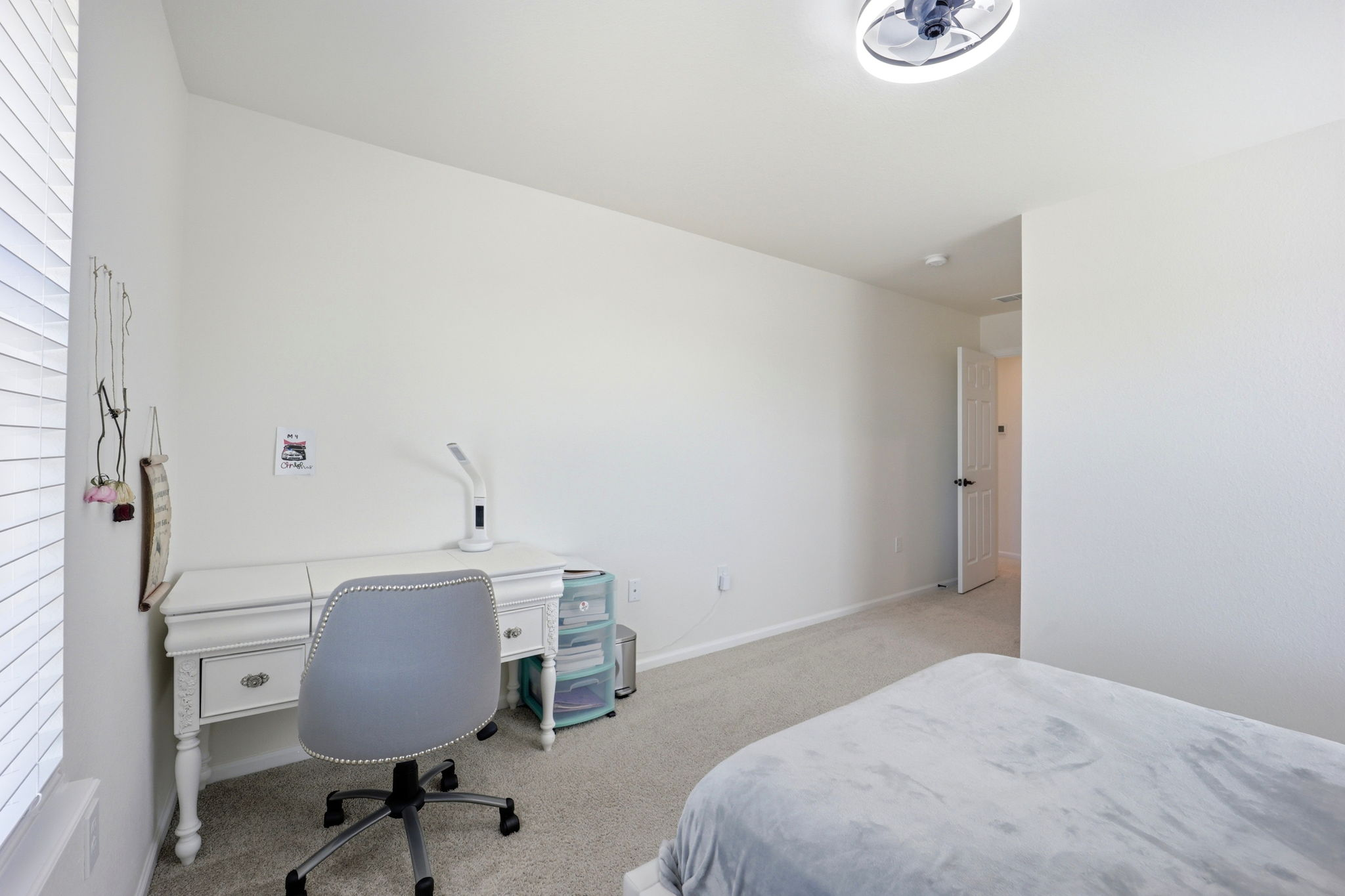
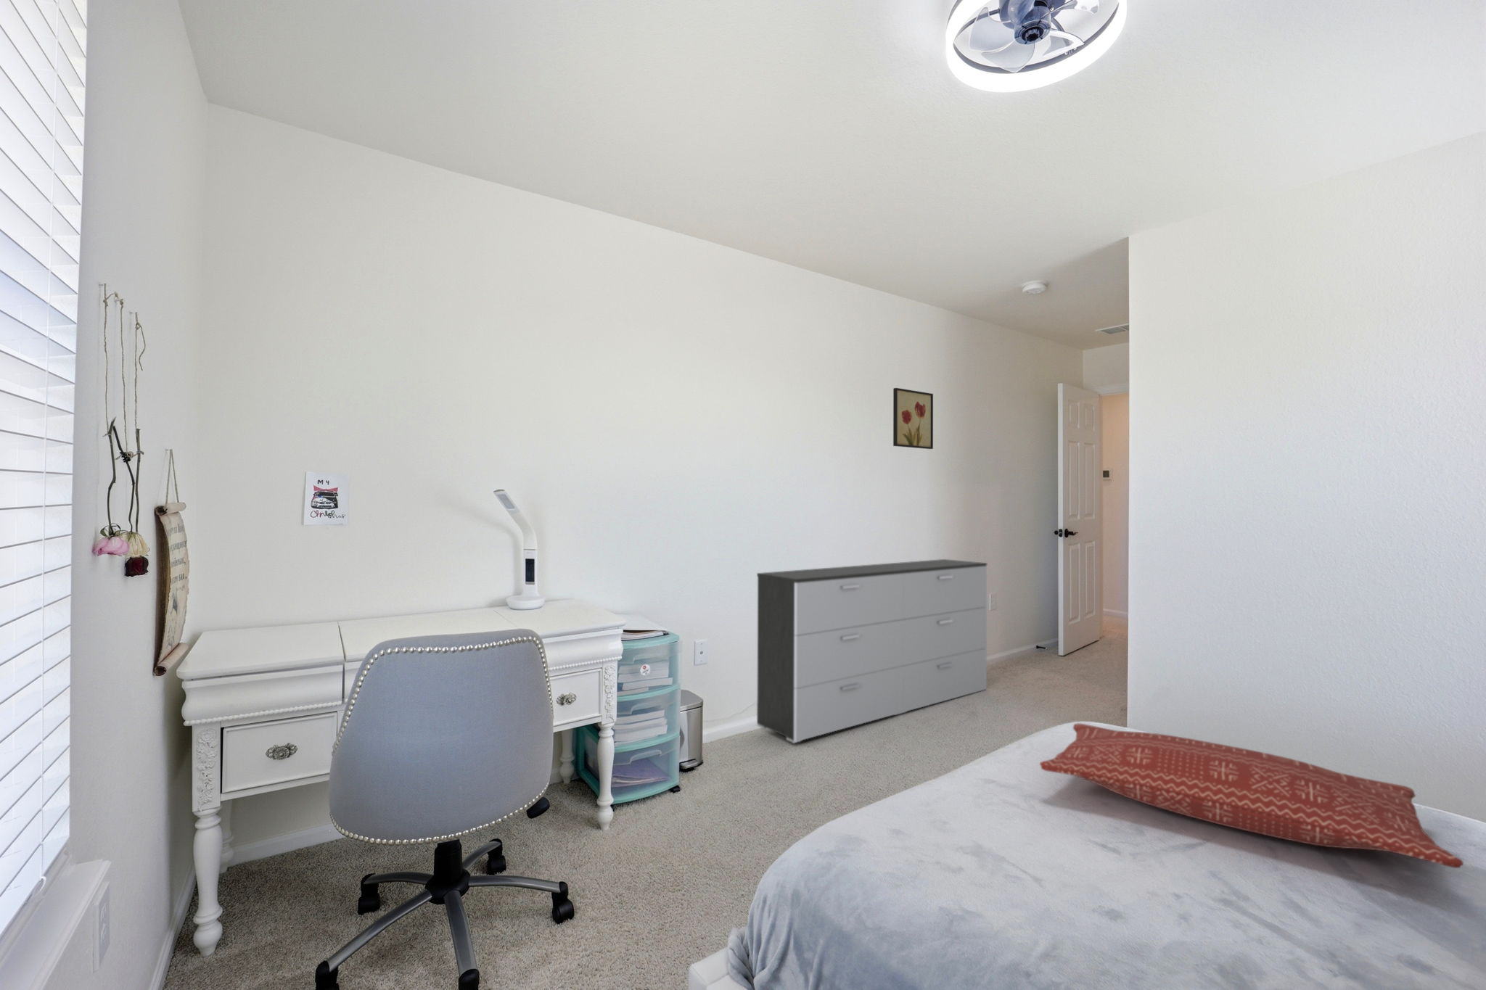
+ wall art [893,388,934,450]
+ dresser [756,558,988,744]
+ pillow [1039,723,1464,868]
